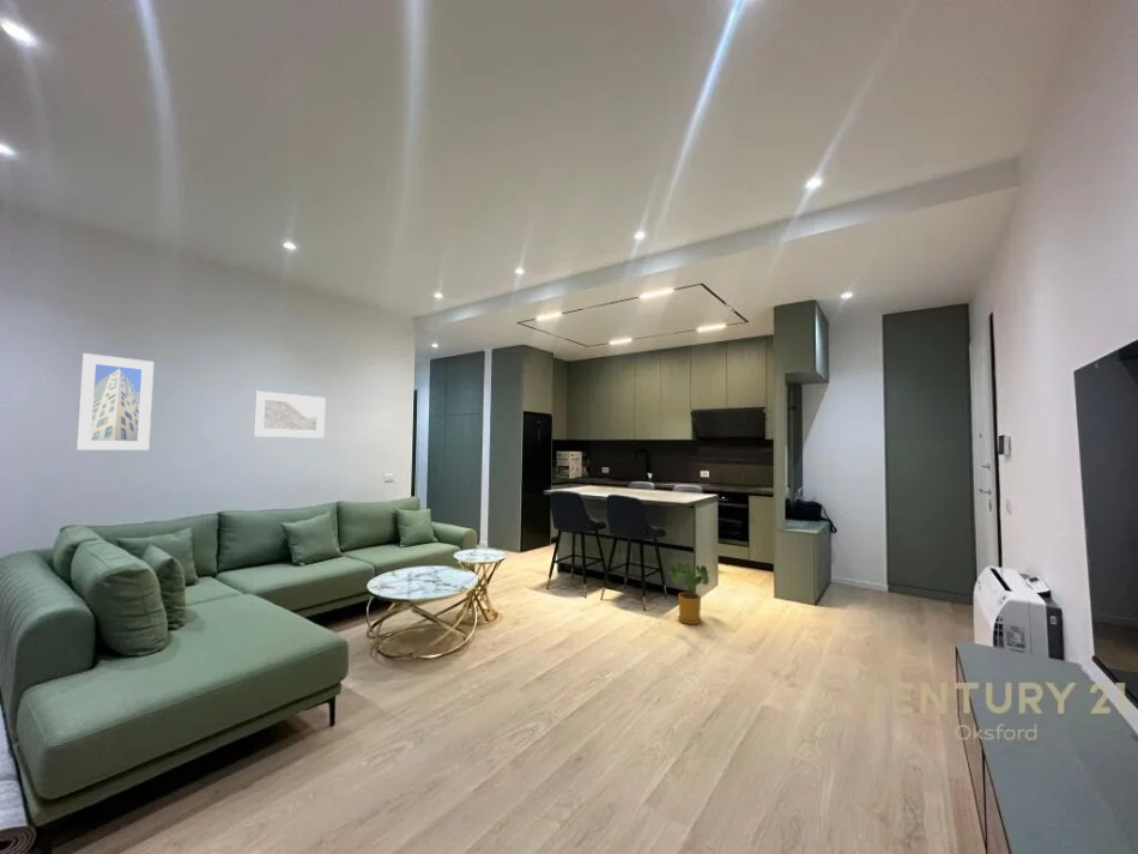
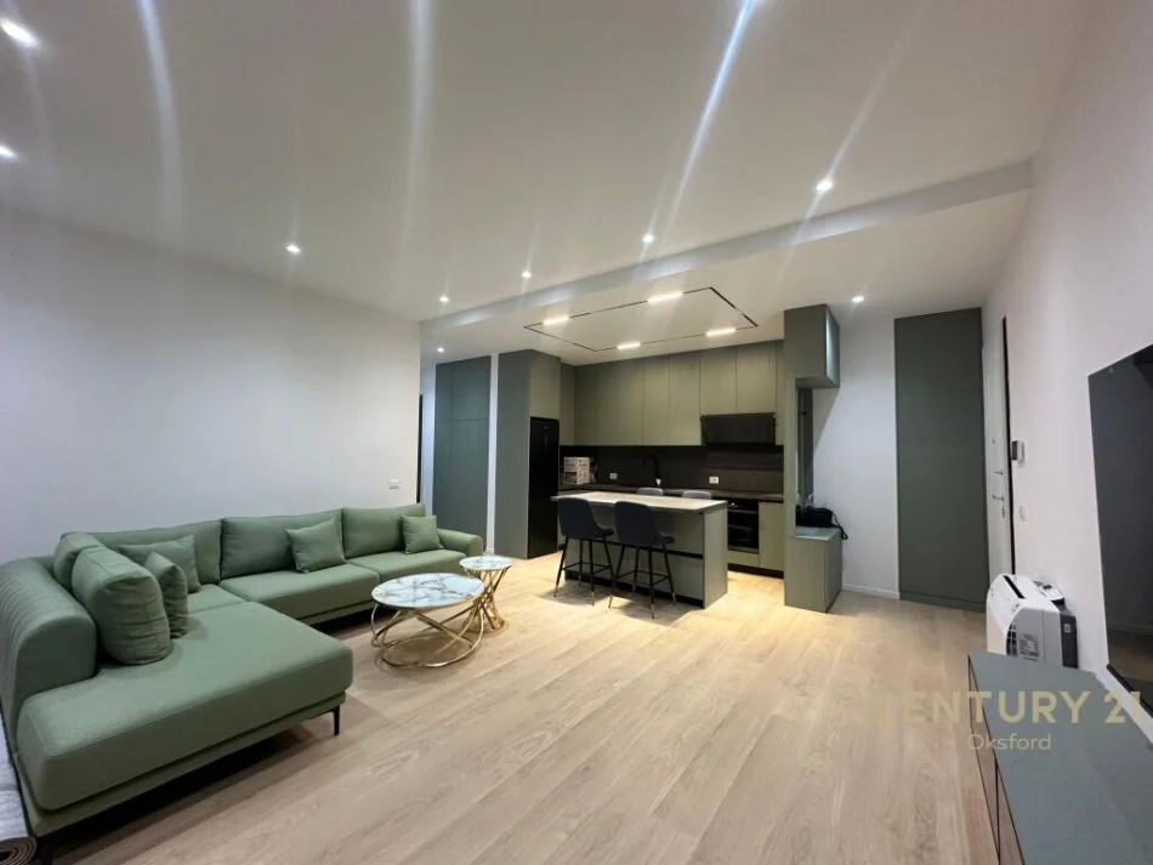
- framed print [75,352,155,452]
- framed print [253,390,327,440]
- house plant [668,559,712,625]
